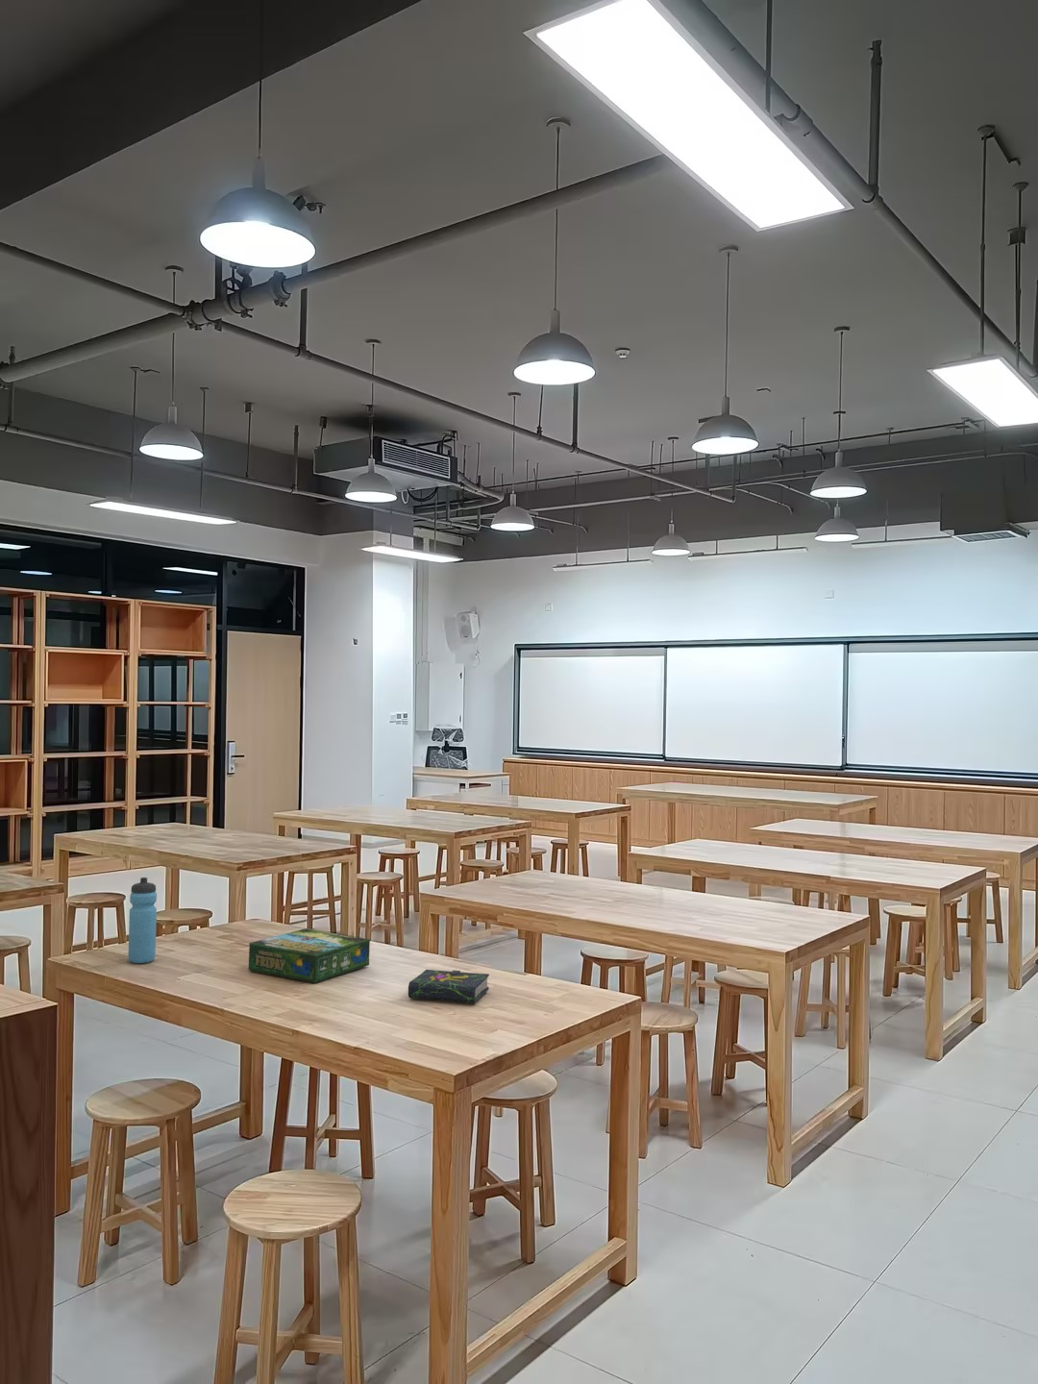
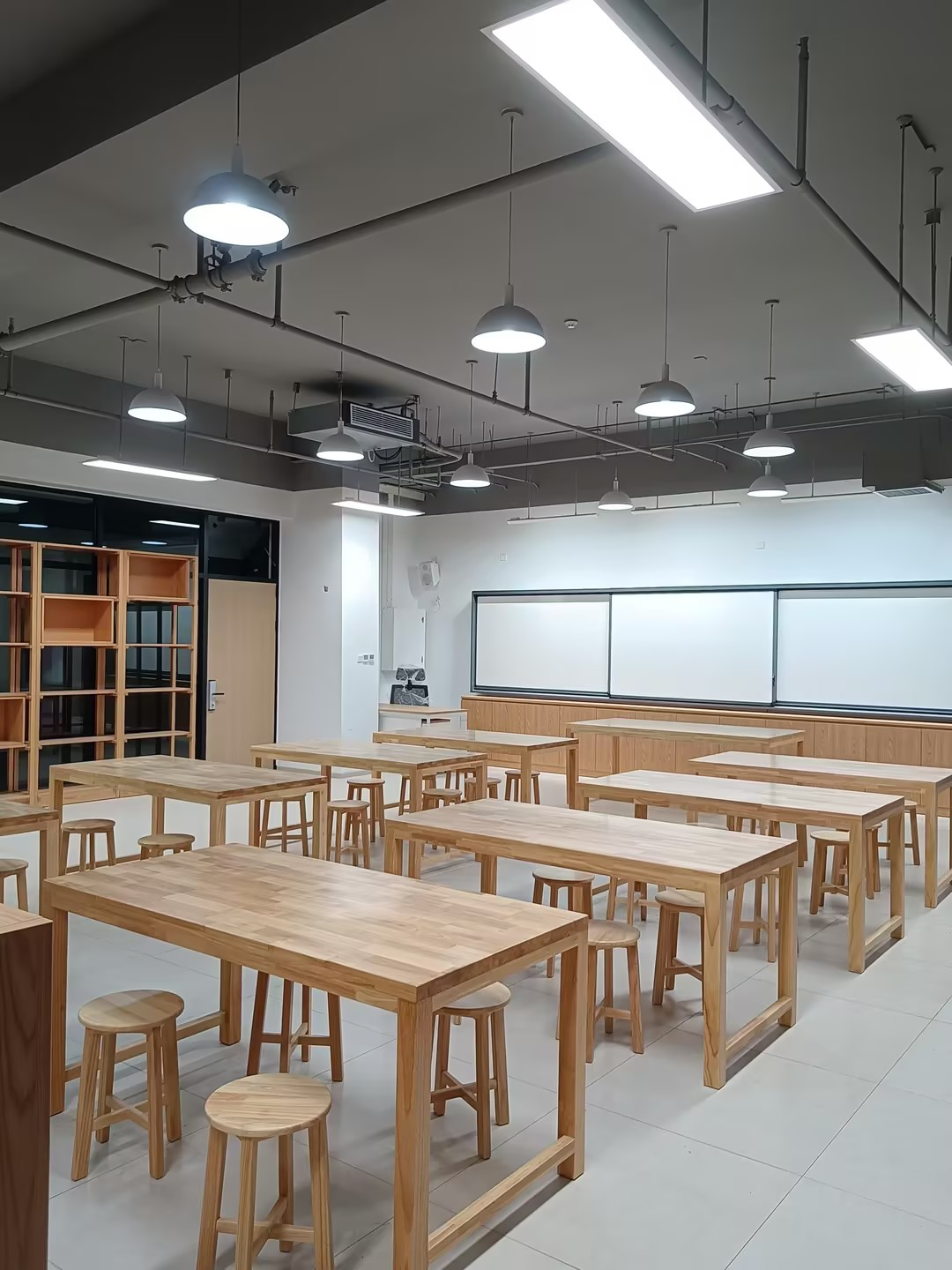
- book [408,969,491,1005]
- water bottle [128,876,158,964]
- board game [248,927,371,984]
